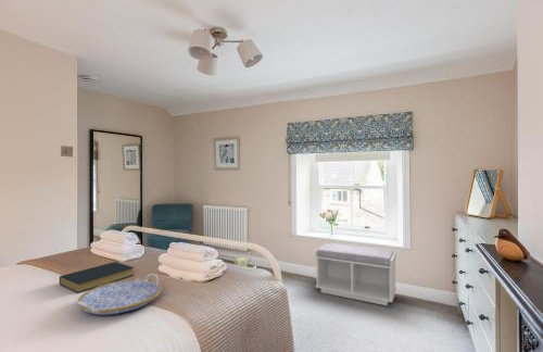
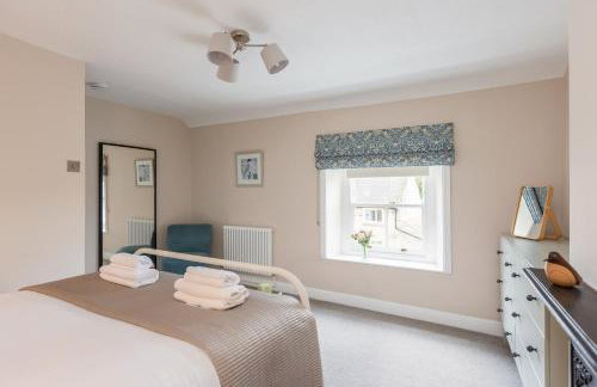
- bench [314,242,397,306]
- hardback book [59,261,135,294]
- serving tray [76,273,163,316]
